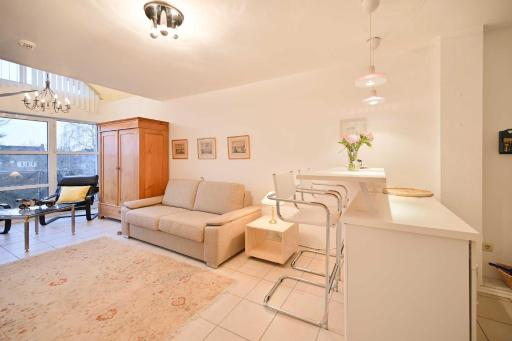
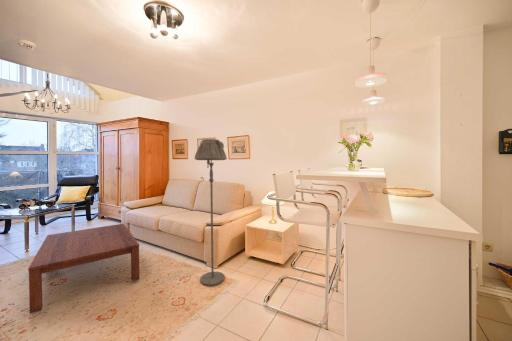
+ coffee table [27,223,140,315]
+ floor lamp [194,138,228,287]
